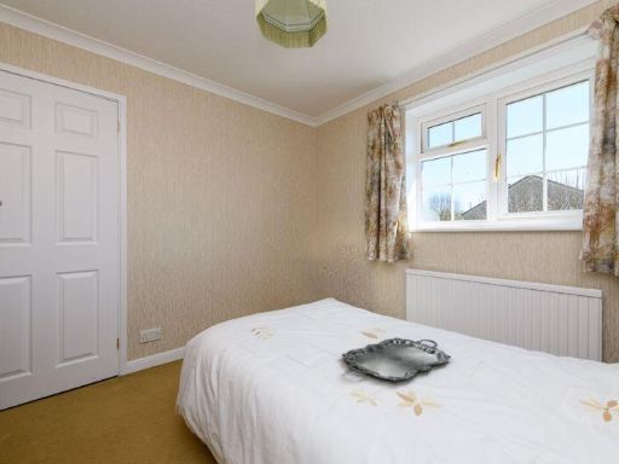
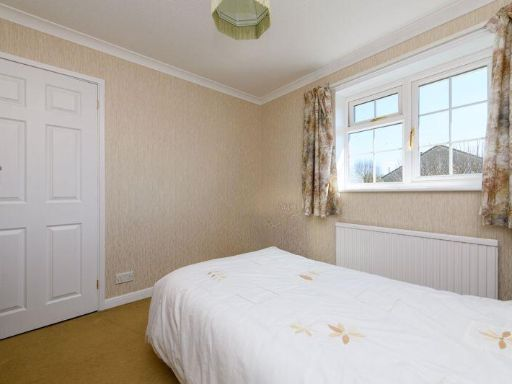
- serving tray [341,337,452,382]
